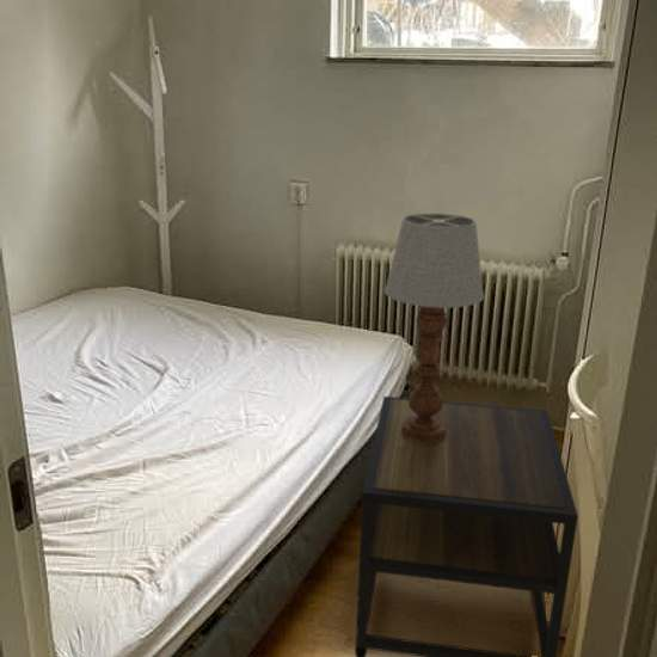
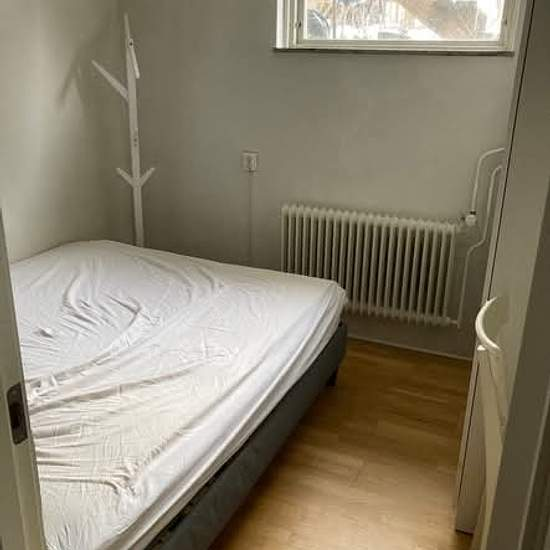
- table lamp [383,213,485,442]
- side table [354,395,579,657]
